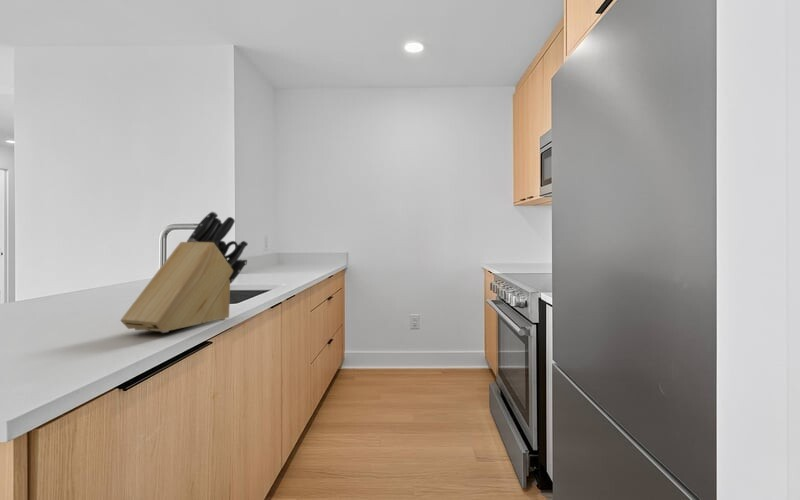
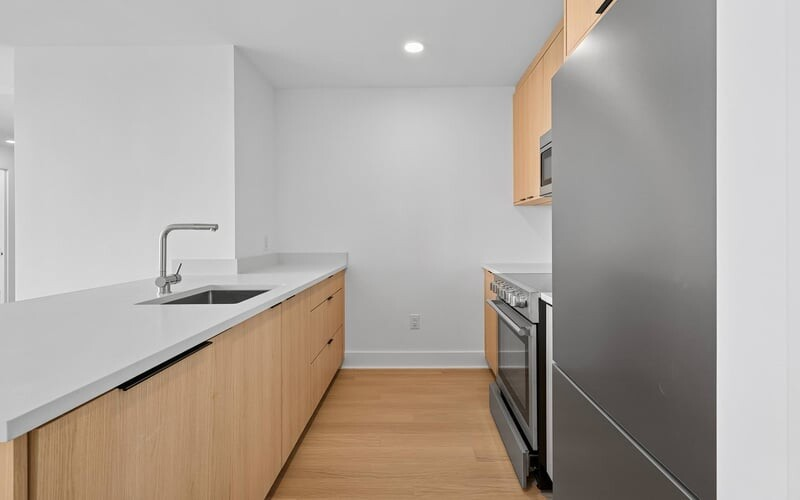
- knife block [119,210,249,334]
